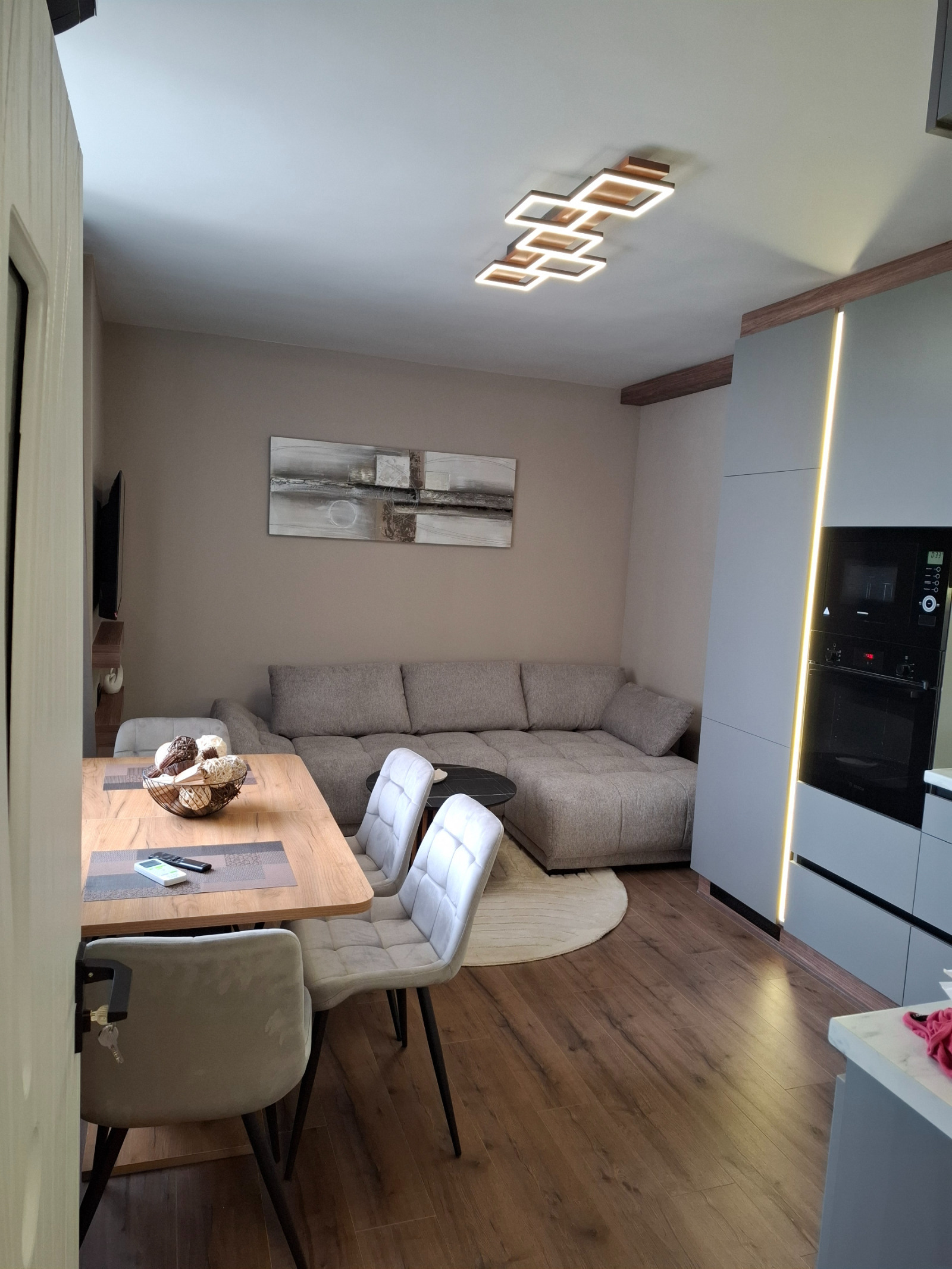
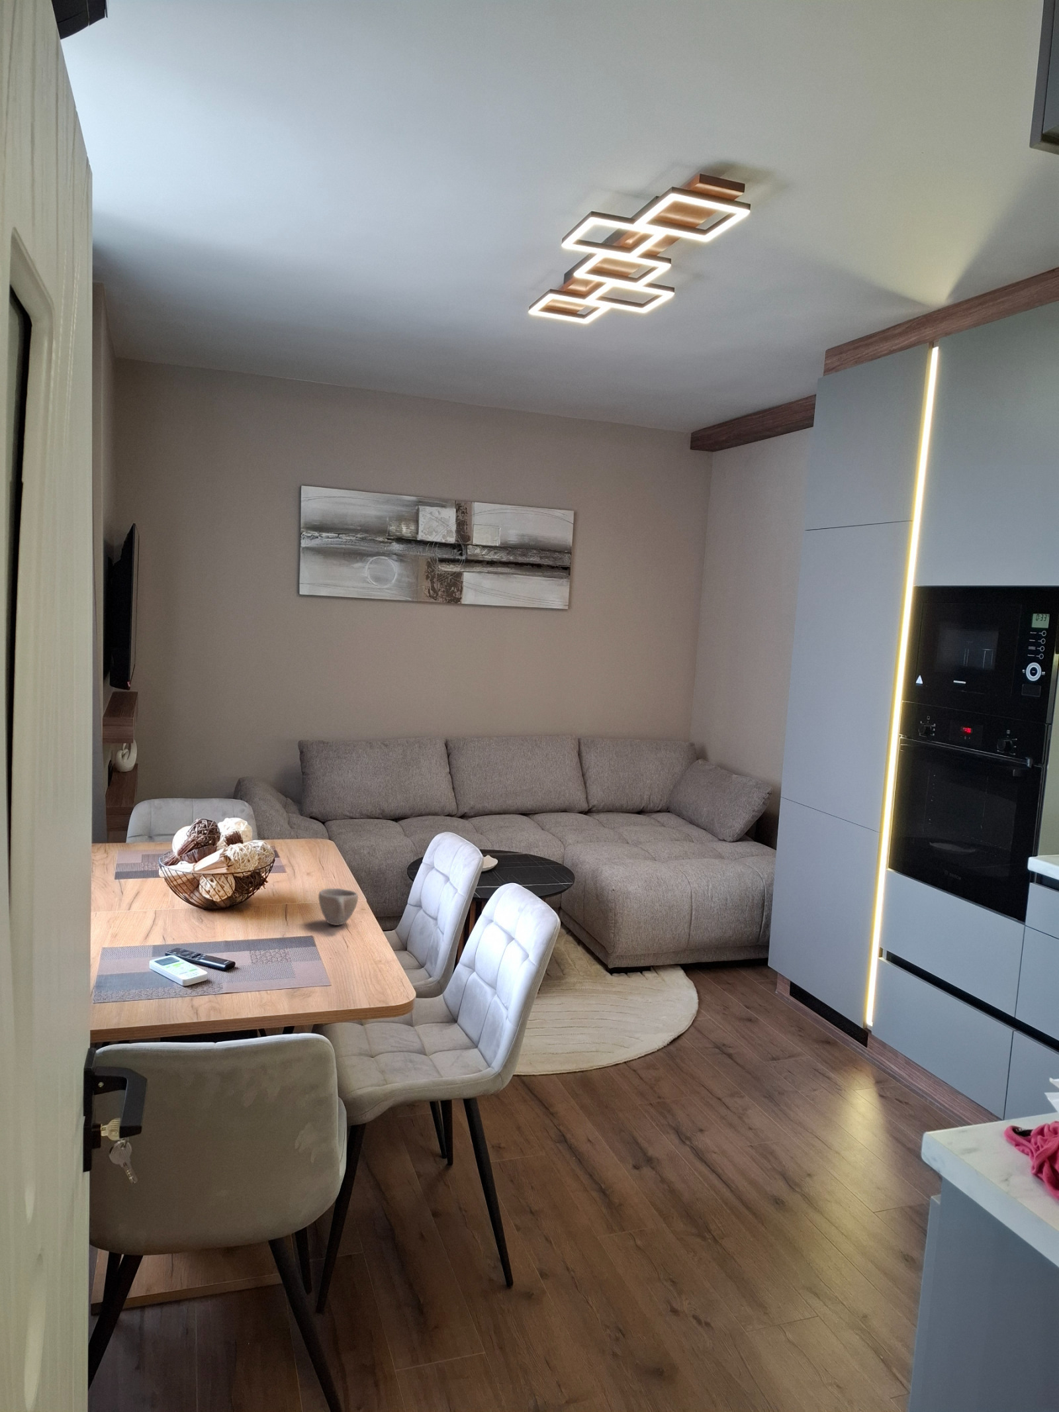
+ cup [318,888,358,926]
